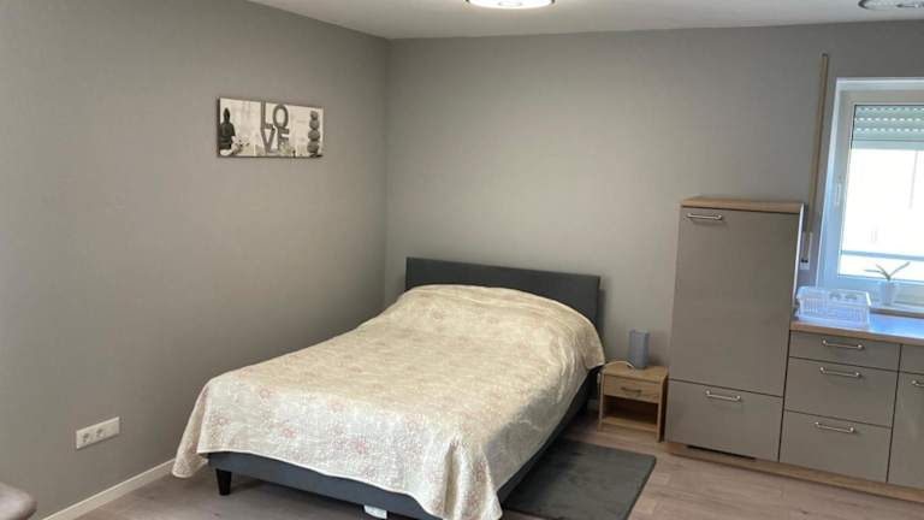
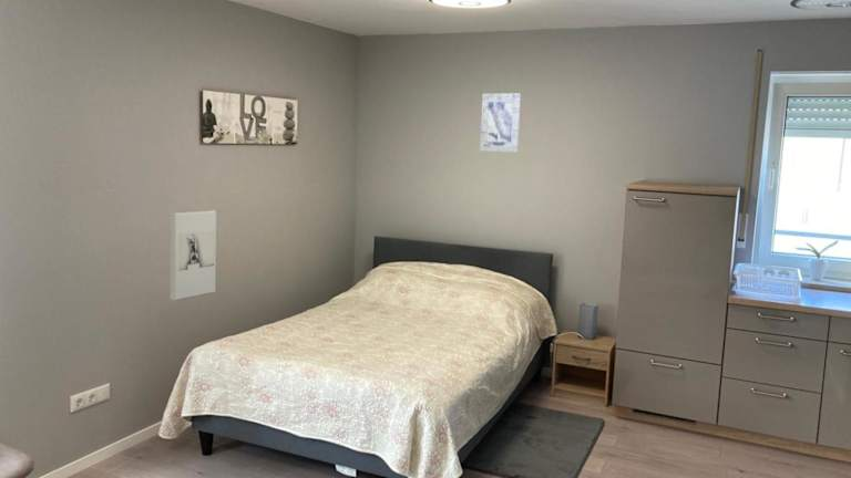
+ wall sculpture [168,209,217,302]
+ wall art [479,92,522,154]
